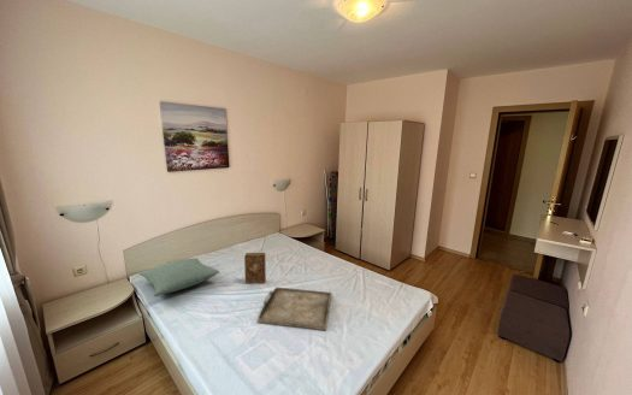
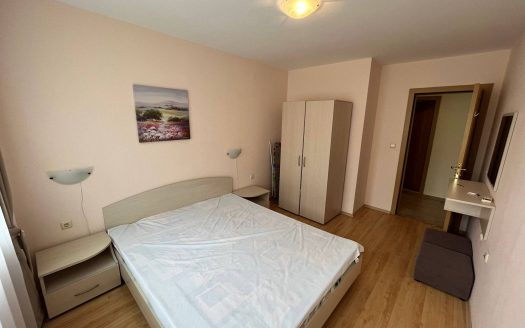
- pillow [137,257,220,297]
- book [243,252,267,285]
- serving tray [256,285,333,331]
